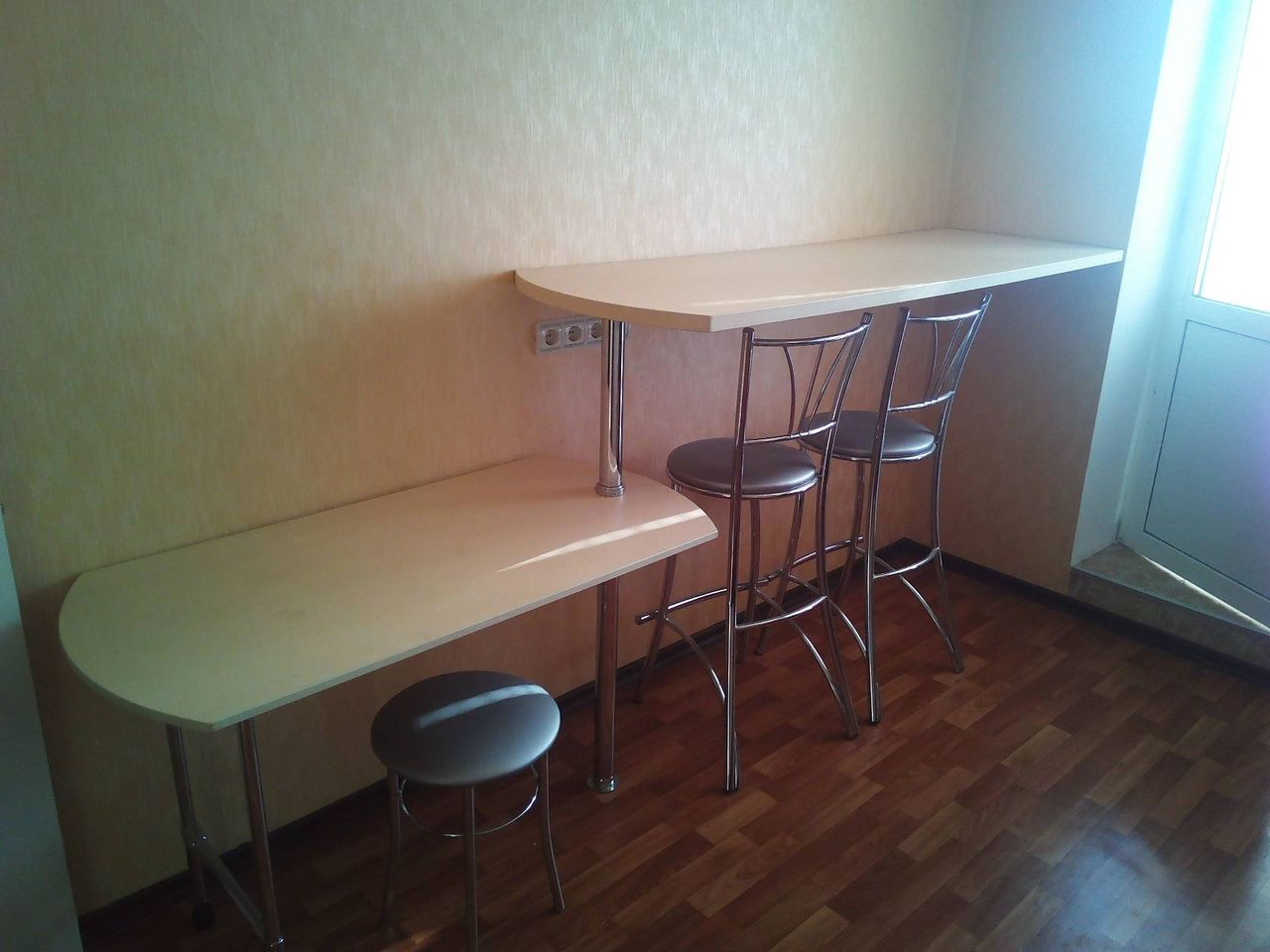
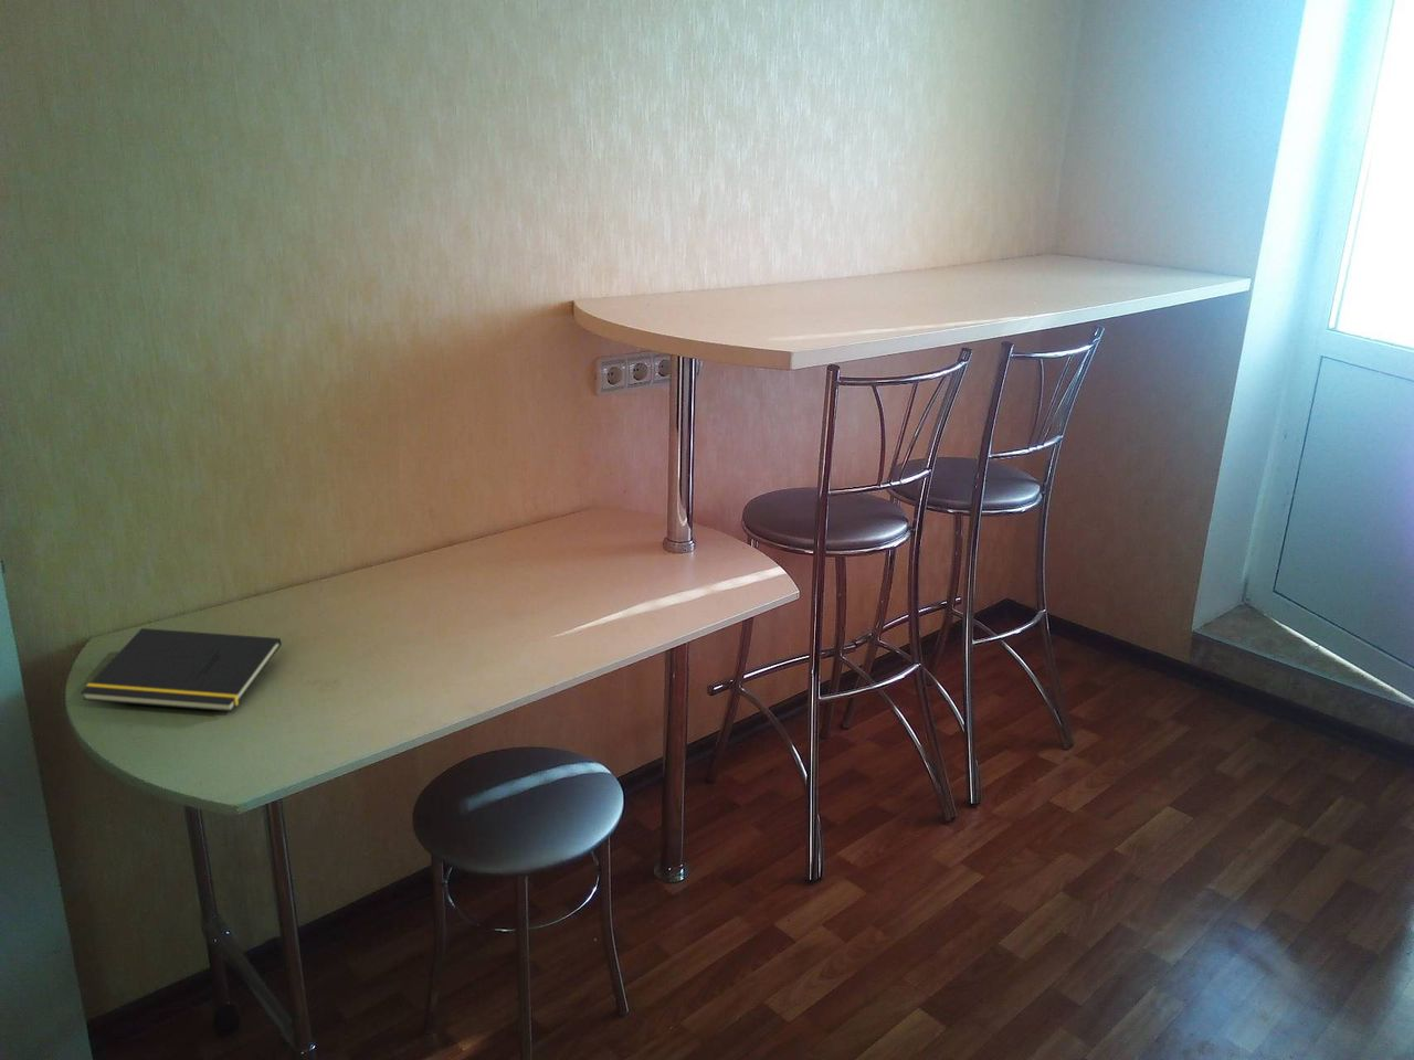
+ notepad [79,627,283,713]
